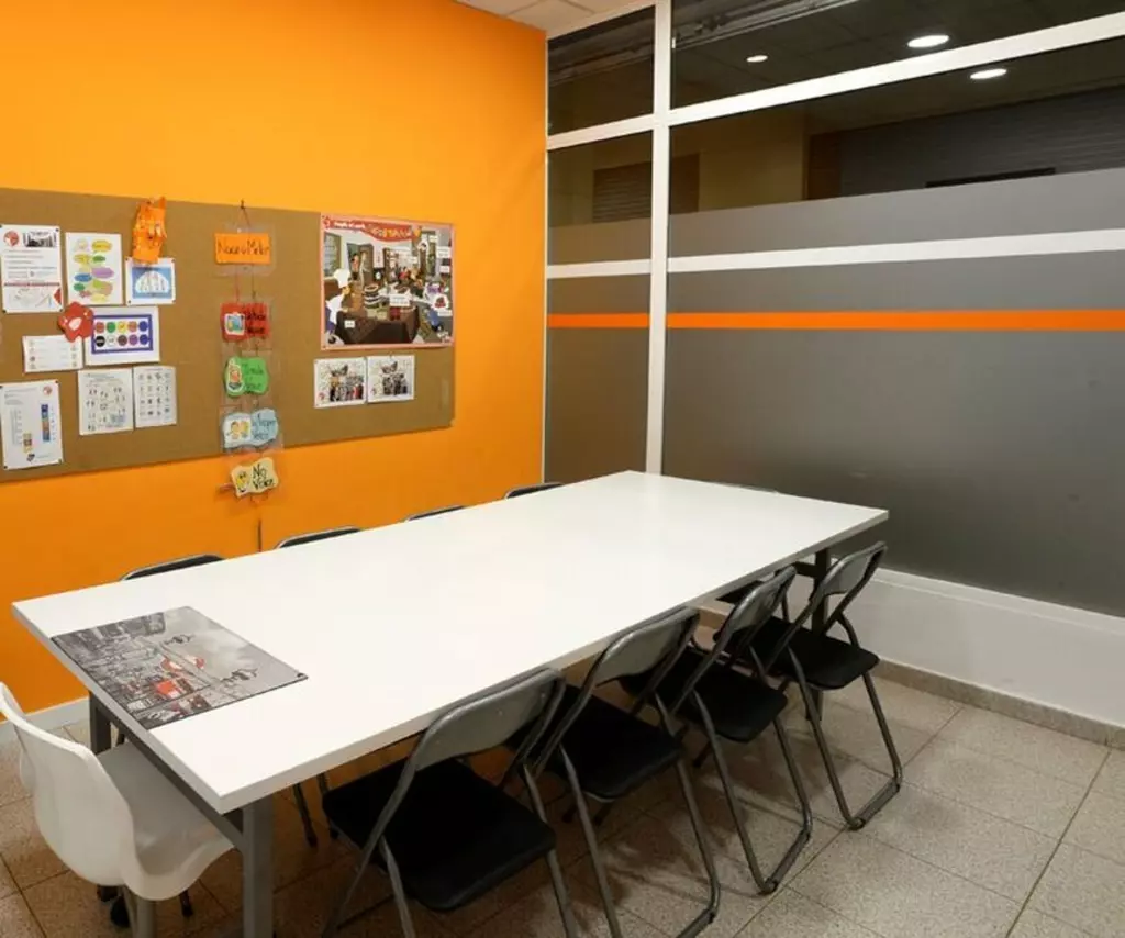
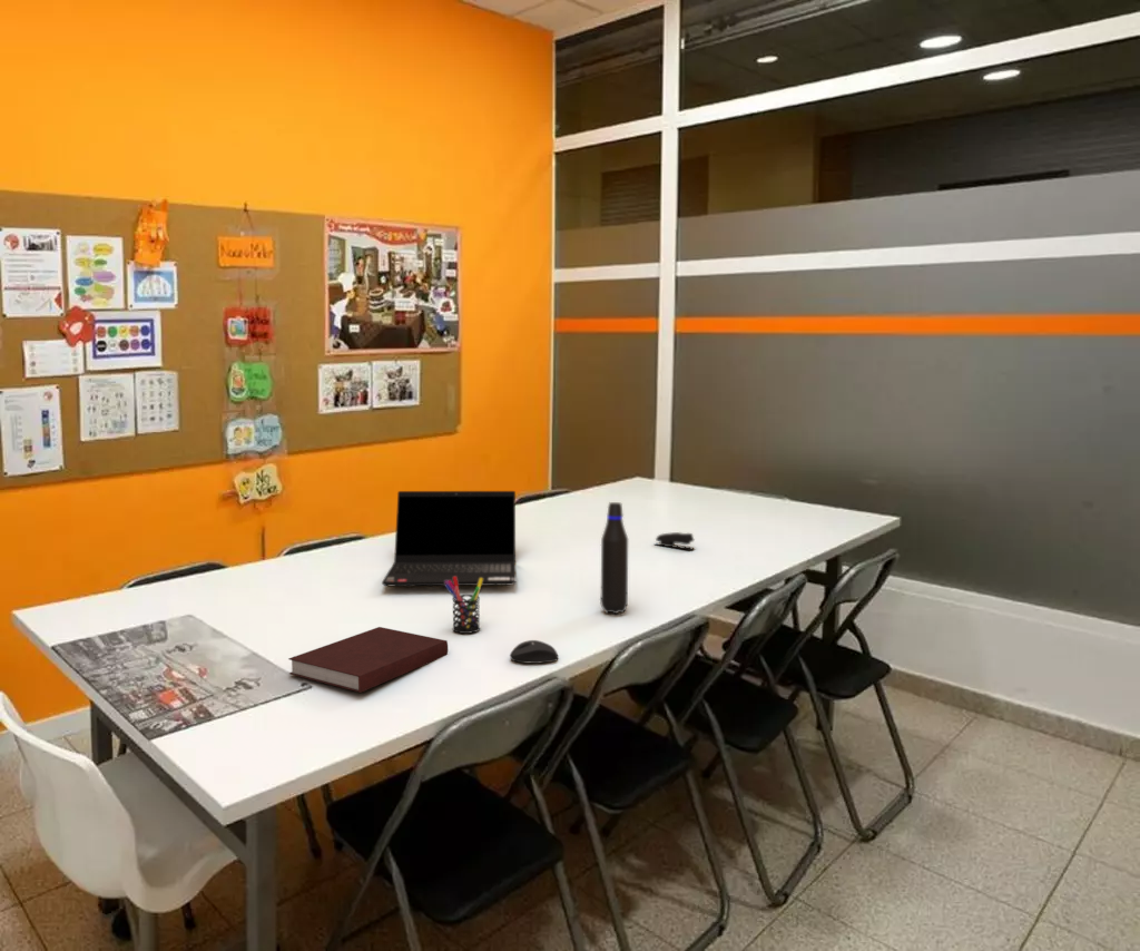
+ water bottle [599,501,629,615]
+ laptop computer [381,490,517,588]
+ mouse [509,639,560,665]
+ notebook [287,626,449,694]
+ stapler [653,531,696,551]
+ pen holder [444,577,483,635]
